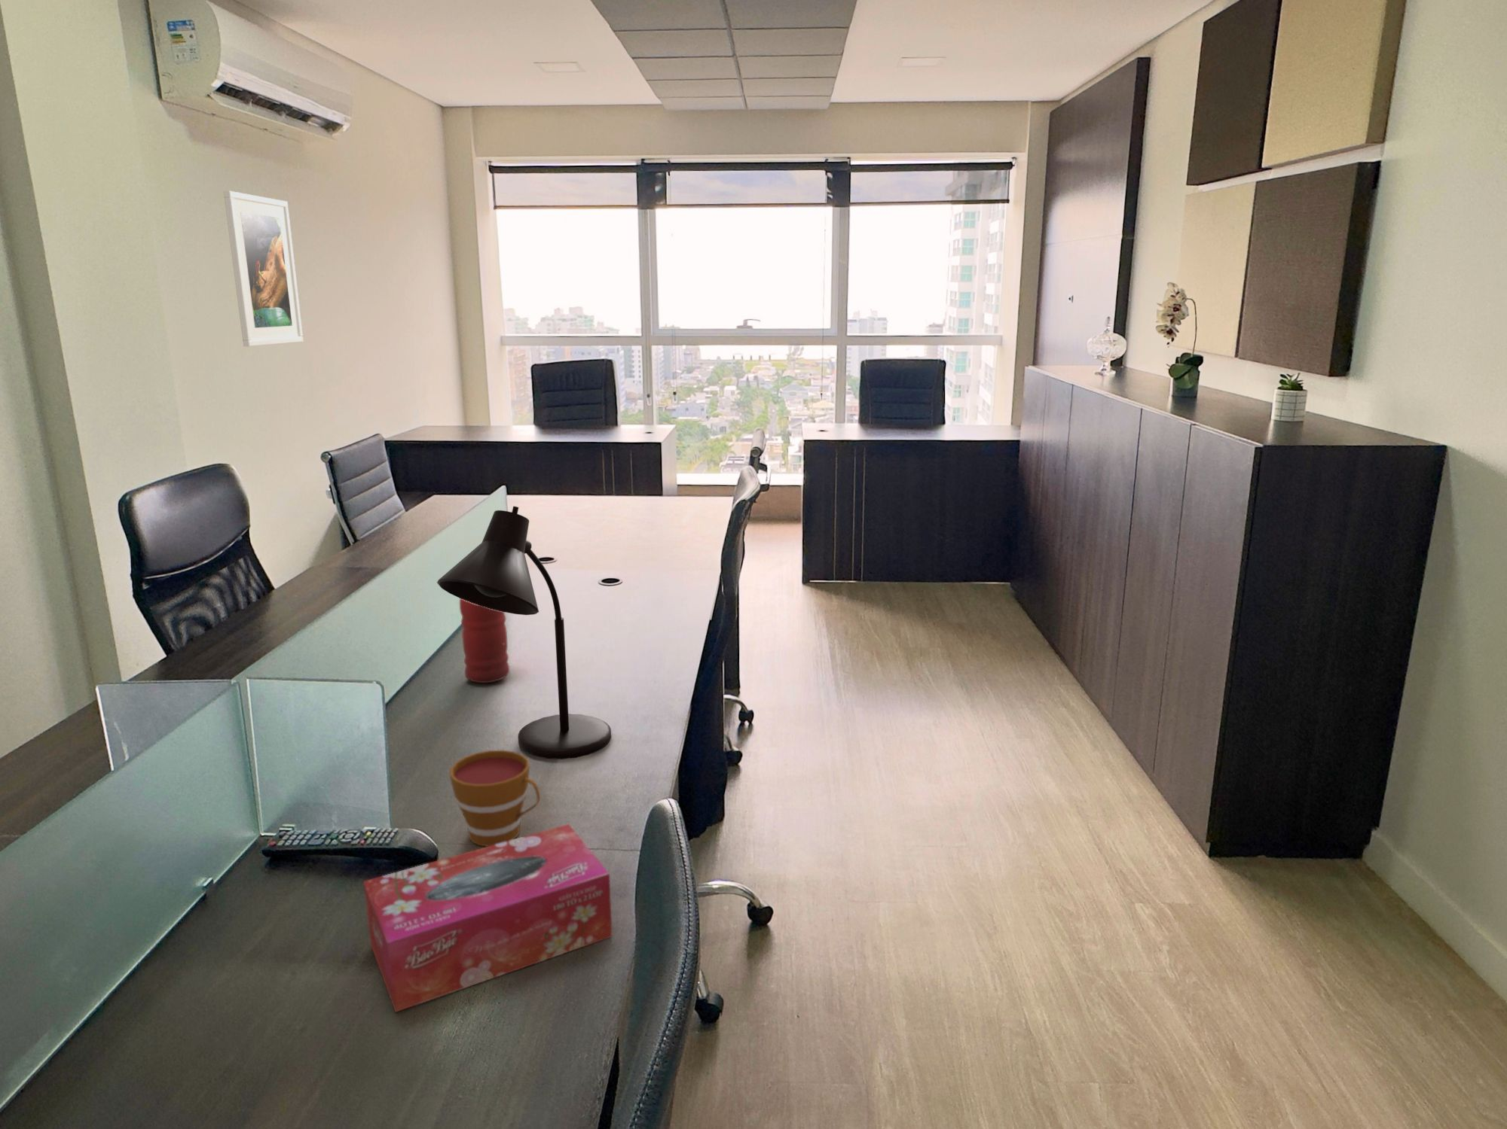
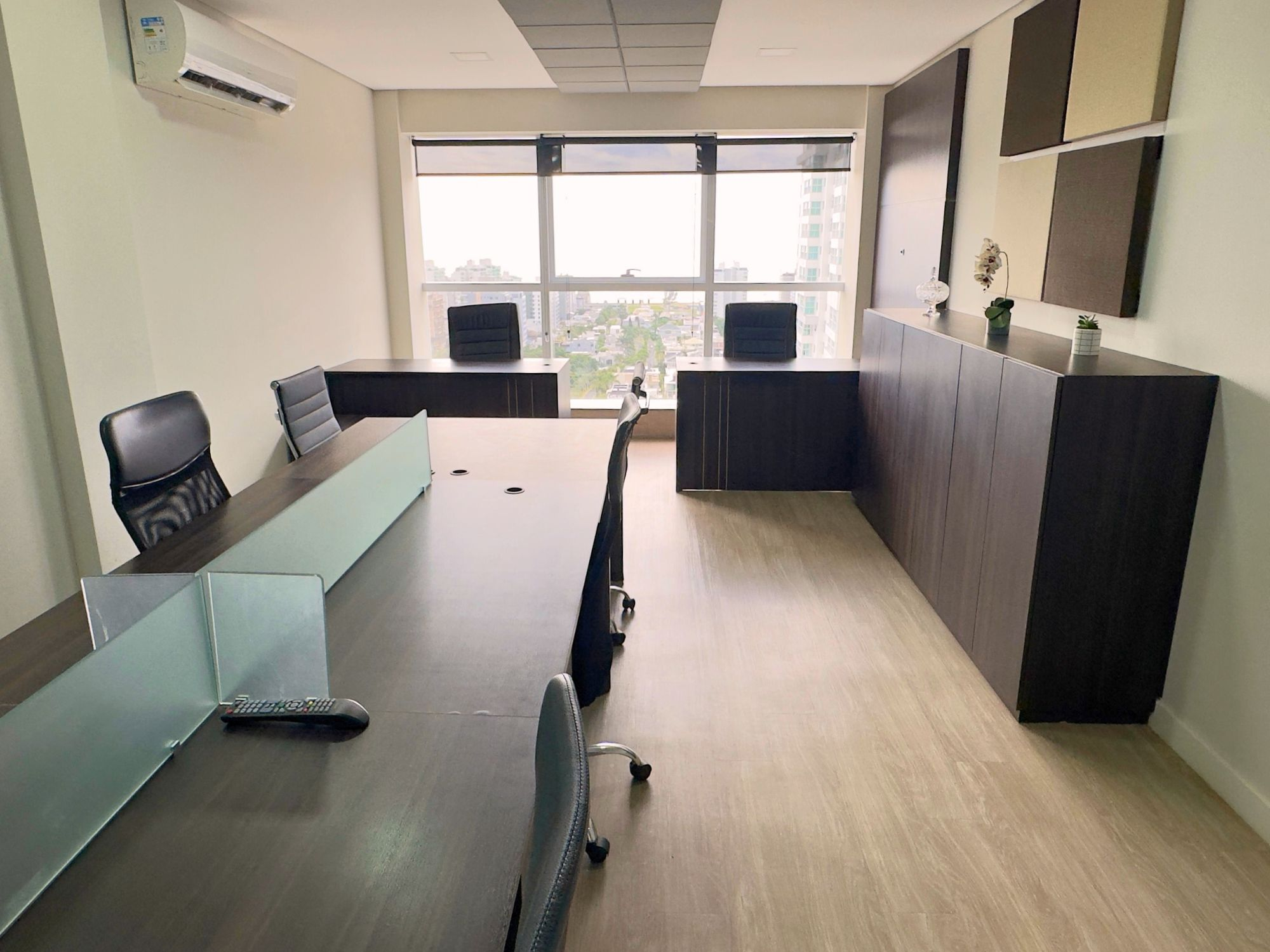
- tissue box [362,823,612,1013]
- water bottle [459,599,510,683]
- cup [449,750,541,847]
- desk lamp [437,505,612,760]
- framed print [223,190,304,347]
